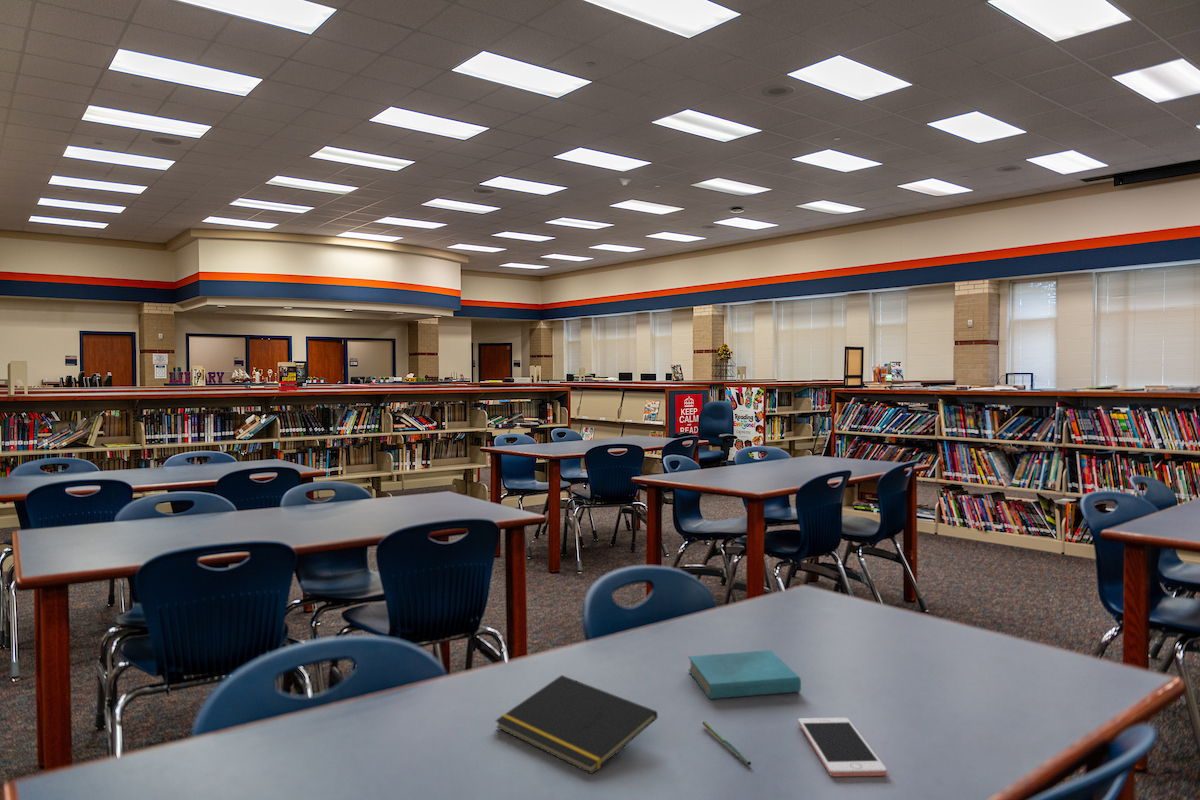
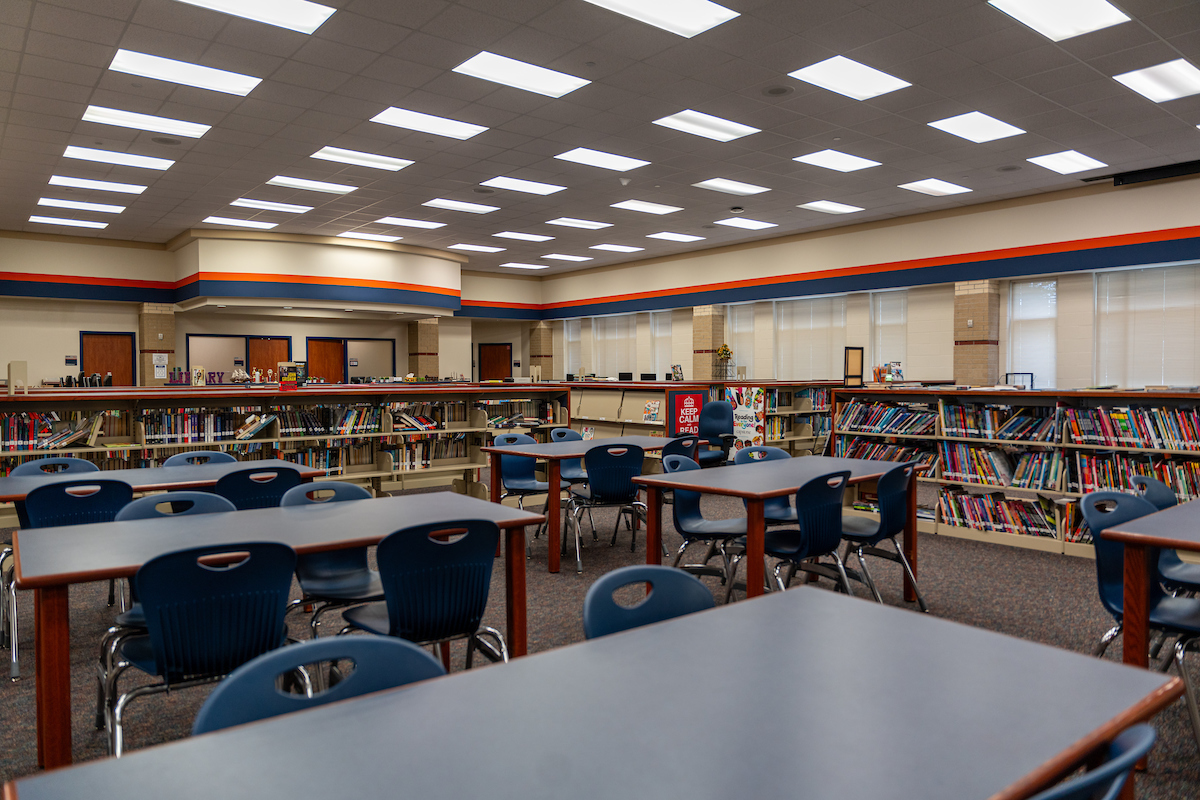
- pen [702,720,752,767]
- cell phone [797,717,888,778]
- book [687,649,802,700]
- notepad [494,674,659,775]
